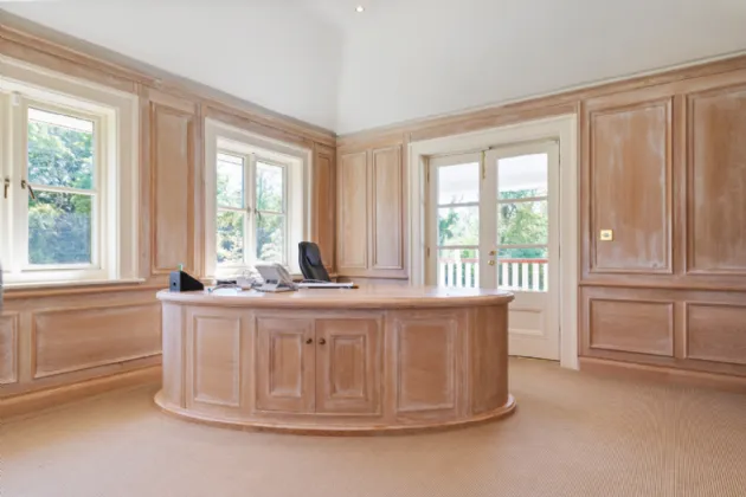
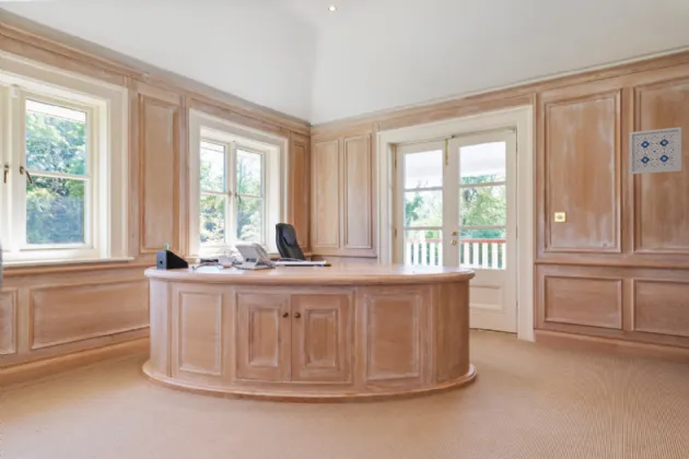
+ wall art [629,126,682,175]
